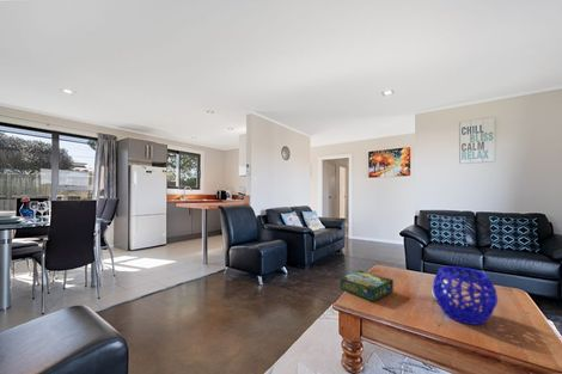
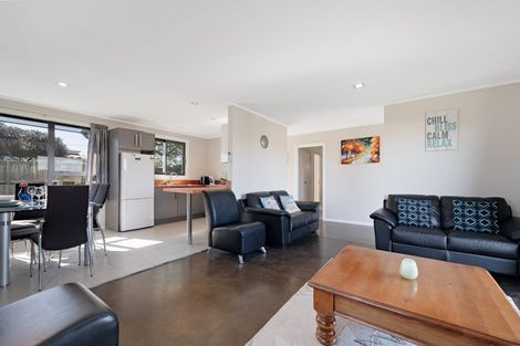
- decorative bowl [432,265,499,326]
- board game [340,269,395,302]
